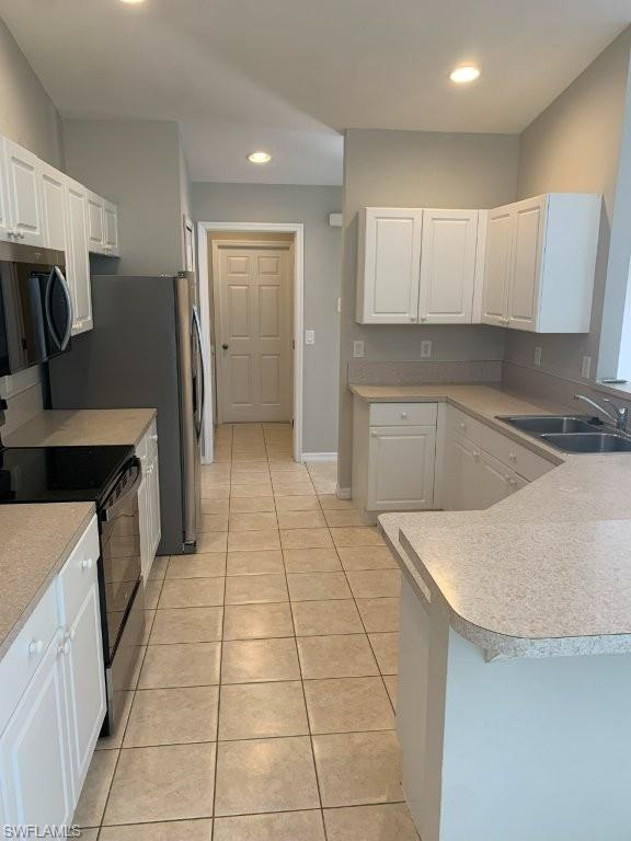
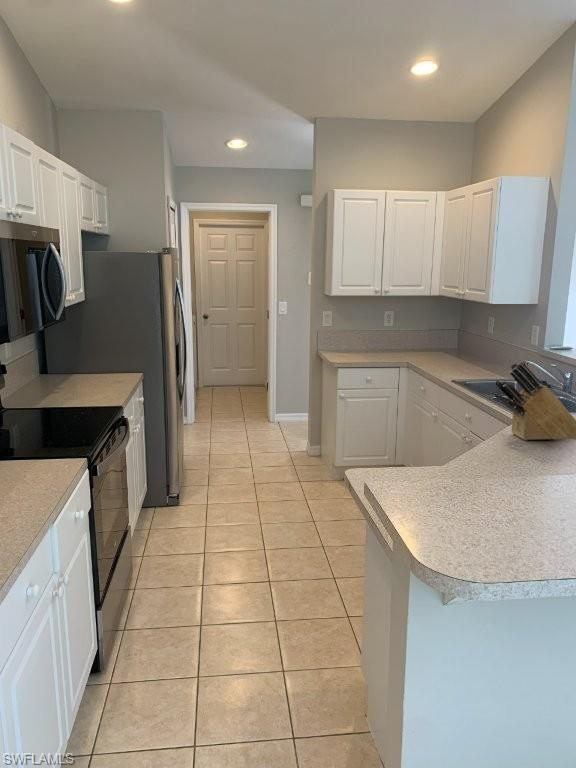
+ knife block [494,361,576,441]
